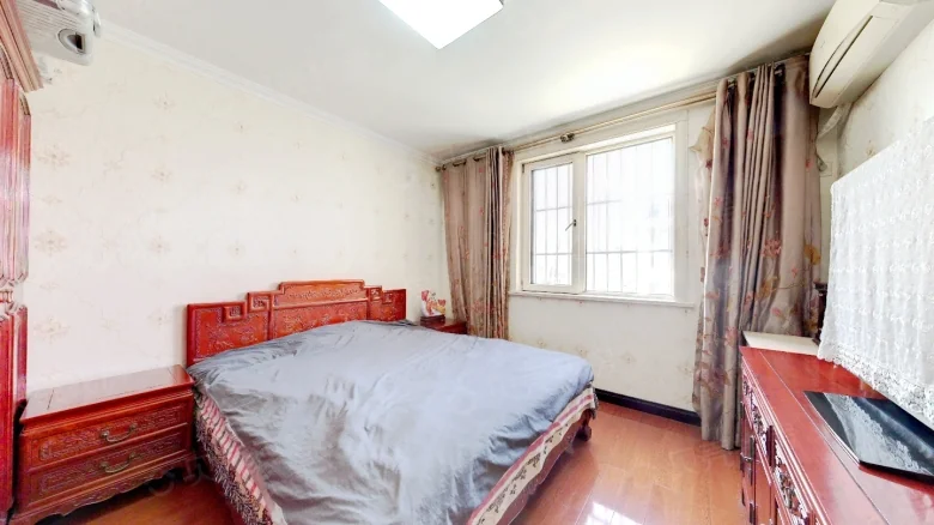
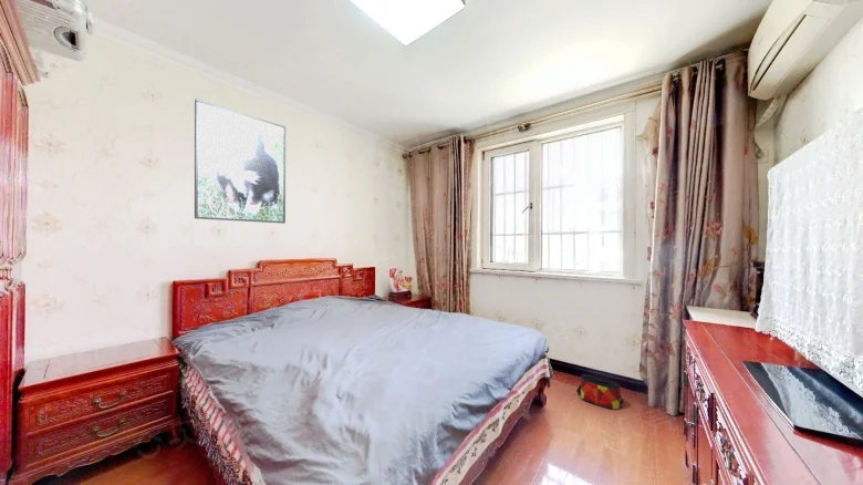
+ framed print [194,97,287,225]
+ bag [575,373,625,411]
